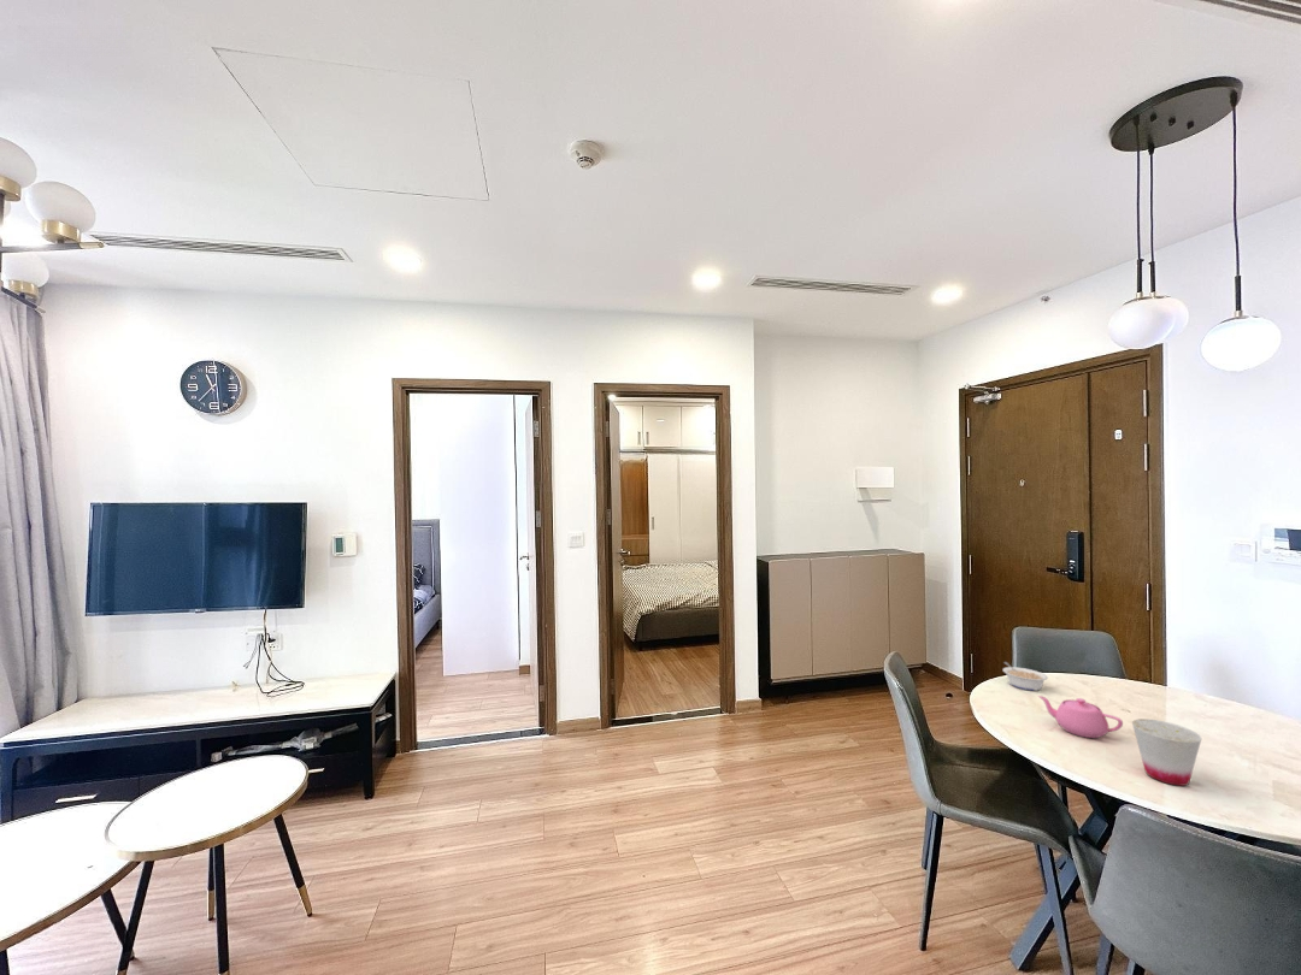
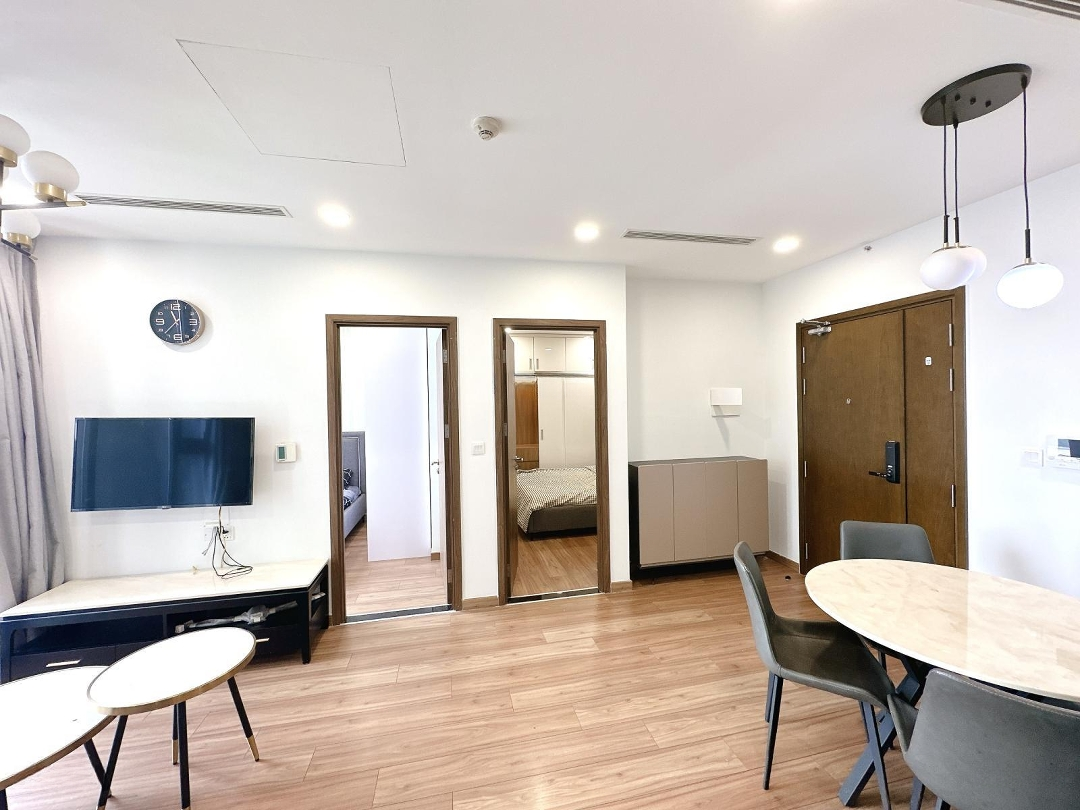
- teapot [1037,695,1124,739]
- legume [1001,661,1049,692]
- cup [1131,717,1202,787]
